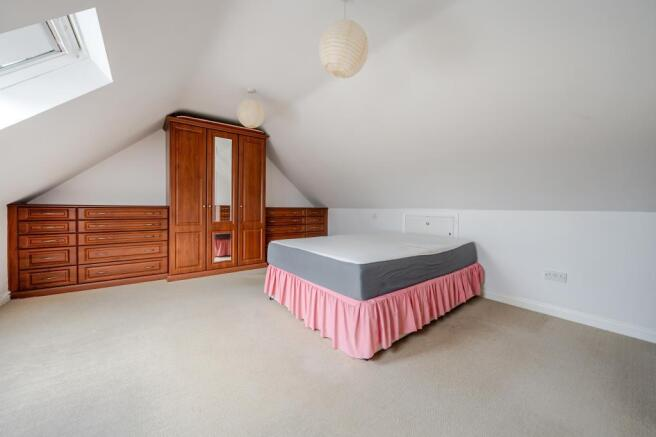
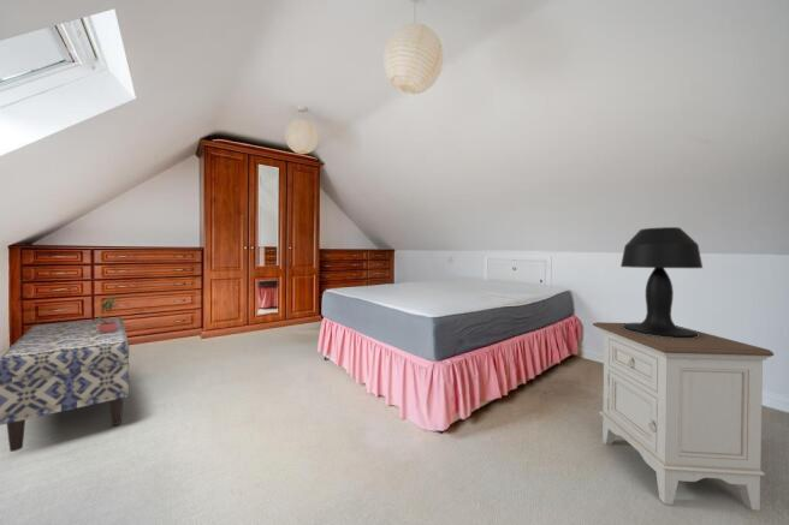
+ table lamp [619,226,704,339]
+ nightstand [592,321,775,512]
+ potted plant [93,294,120,334]
+ bench [0,316,130,453]
